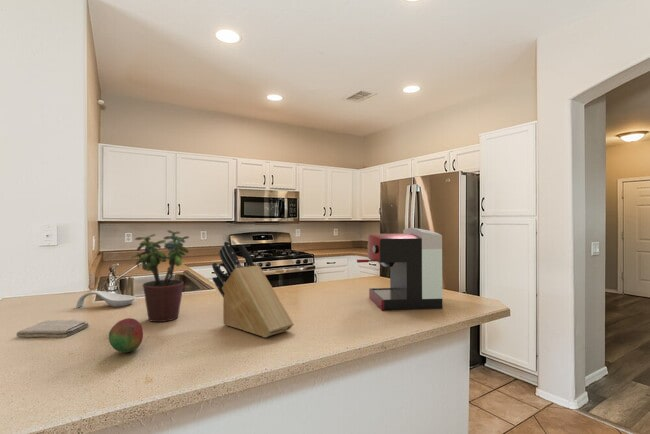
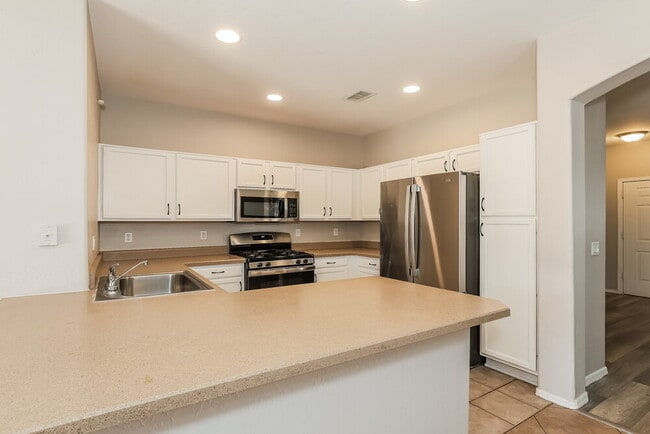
- knife block [211,240,295,338]
- coffee maker [356,227,443,312]
- washcloth [15,319,90,338]
- fruit [108,317,144,354]
- spoon rest [75,290,136,309]
- potted plant [130,229,190,323]
